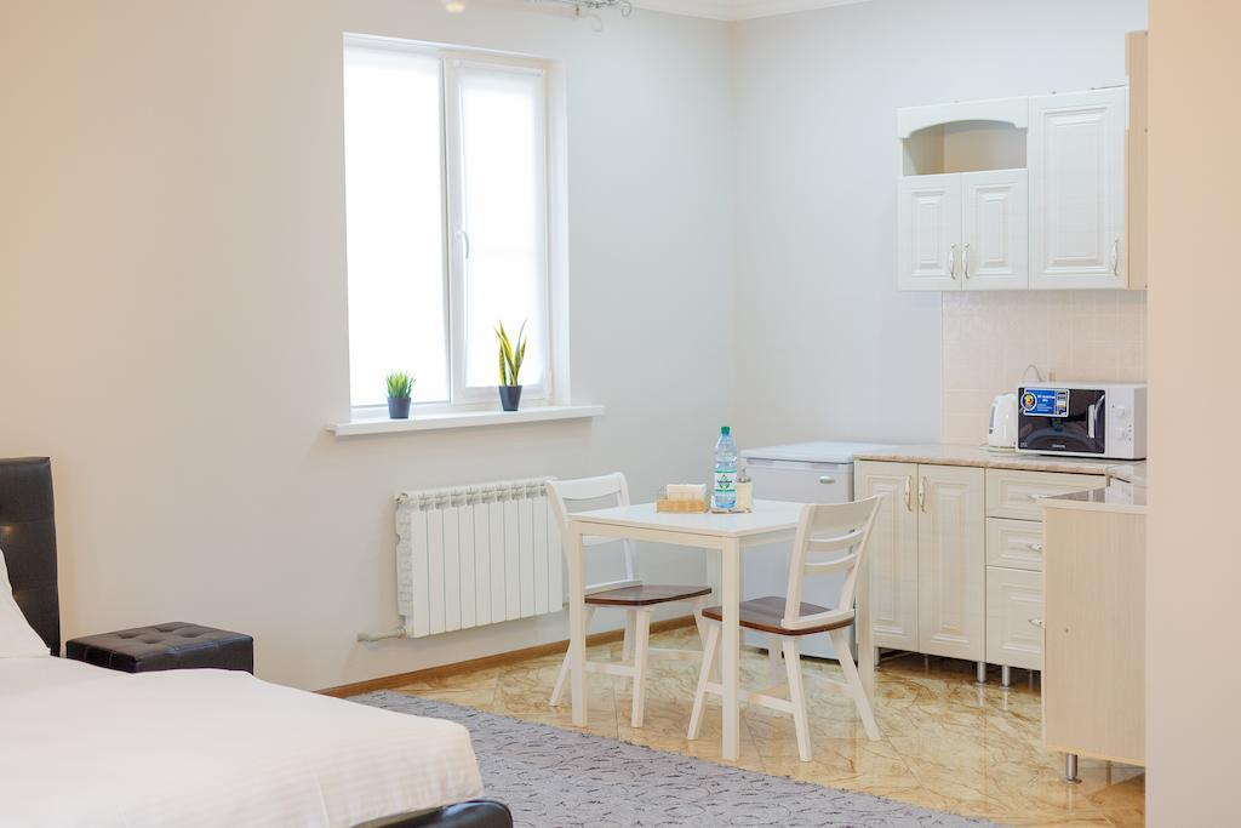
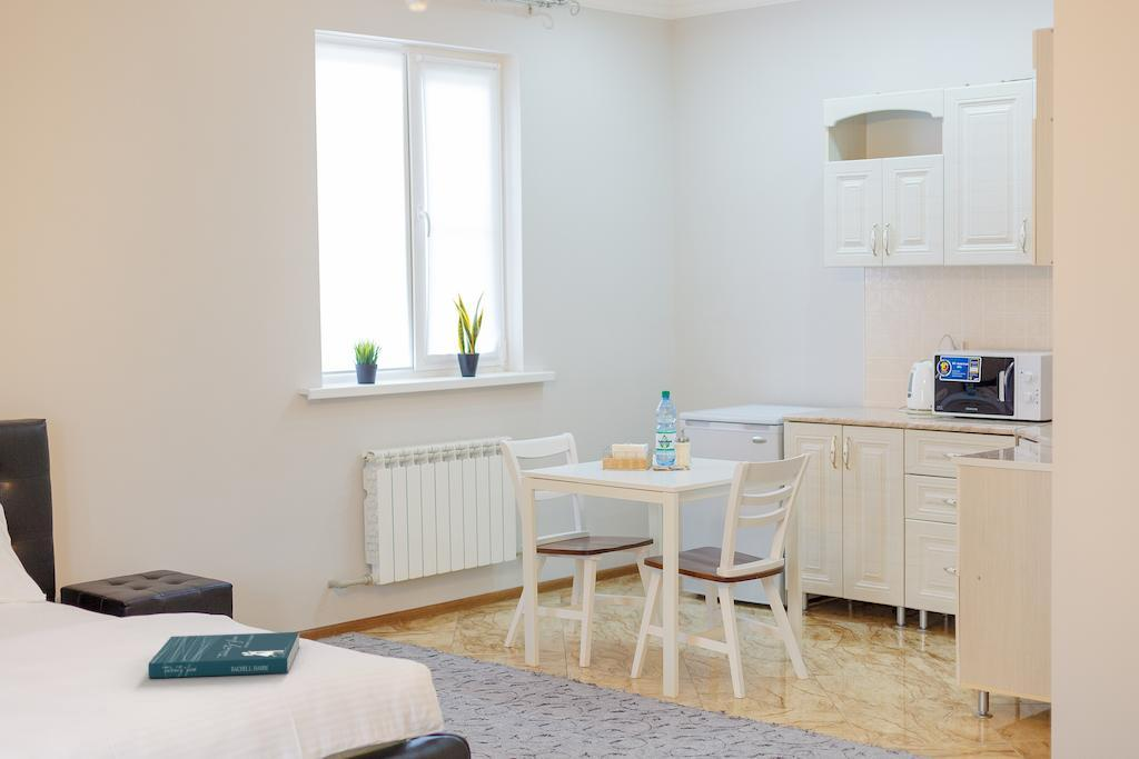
+ book [148,631,300,679]
